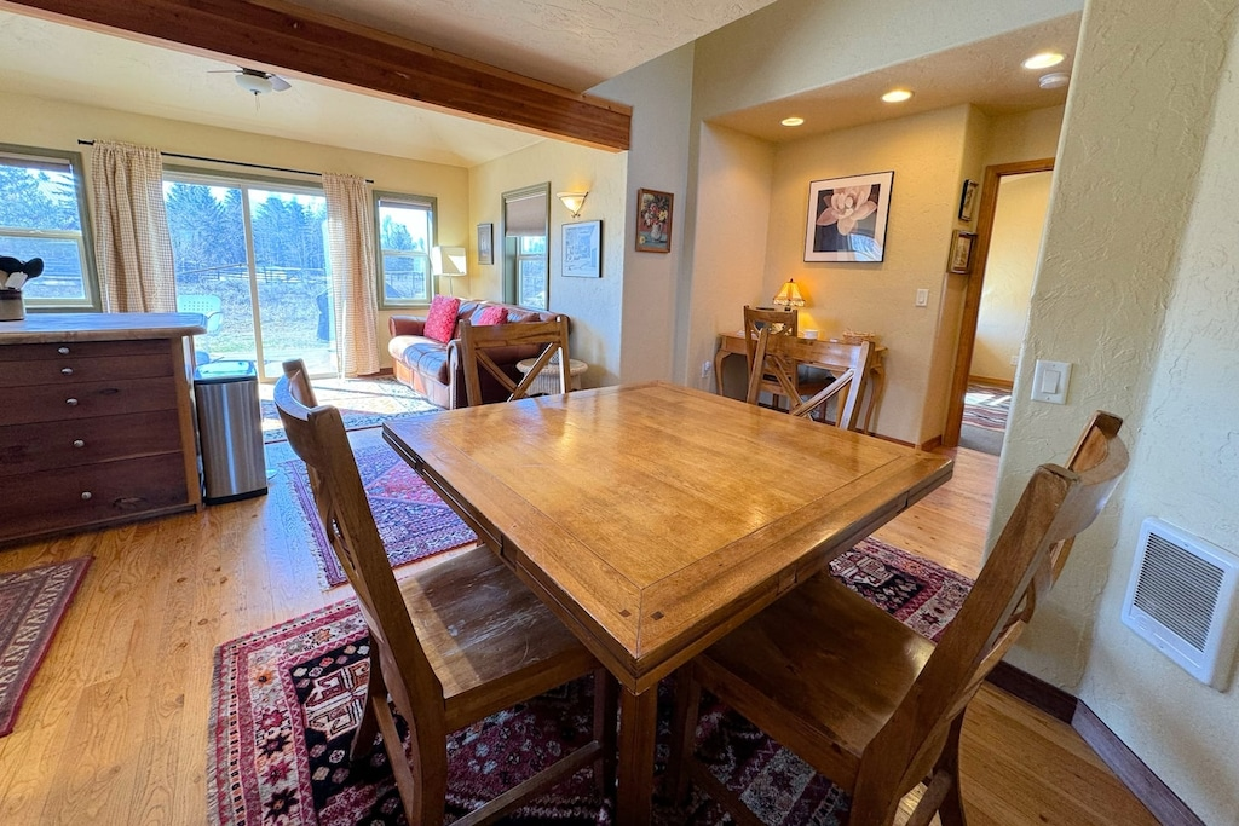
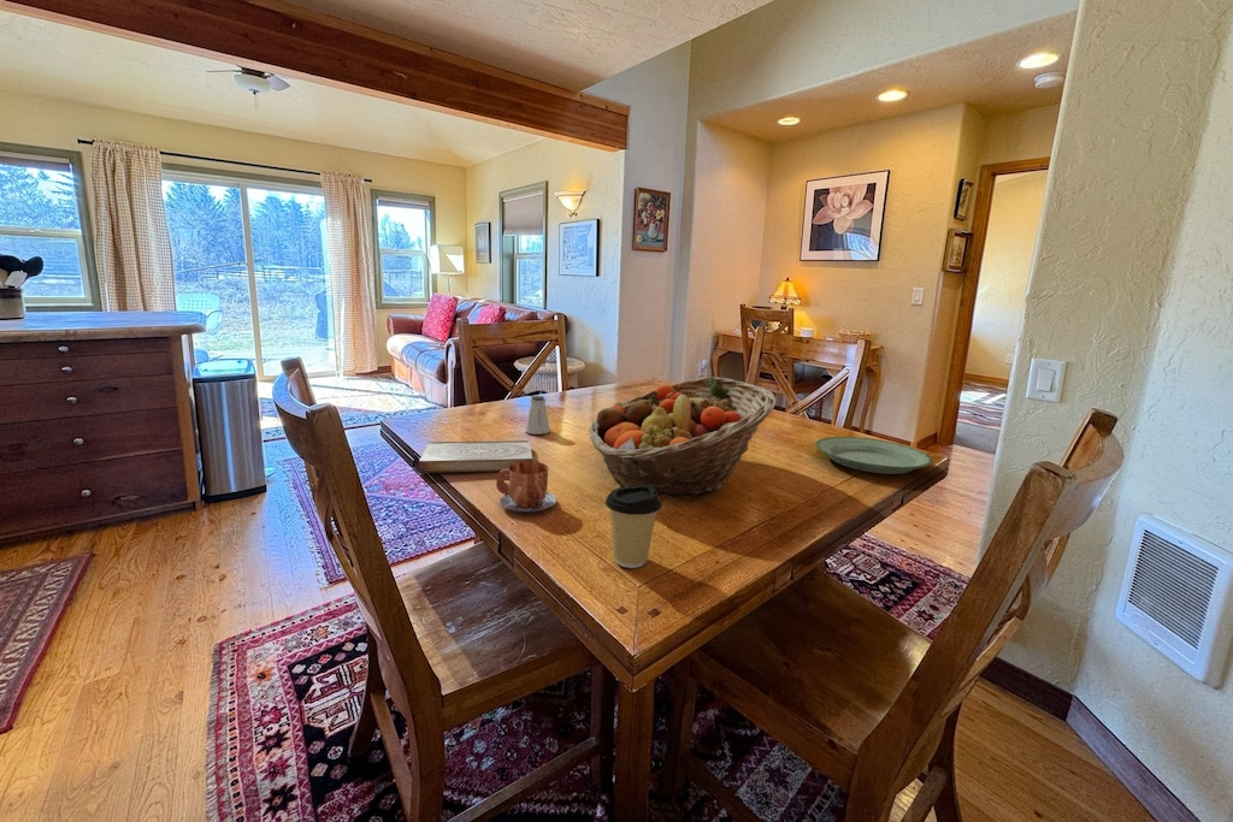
+ saltshaker [524,395,551,436]
+ coffee cup [604,485,662,569]
+ mug [495,461,557,513]
+ fruit basket [588,375,778,499]
+ plate [814,436,934,475]
+ book [418,439,533,474]
